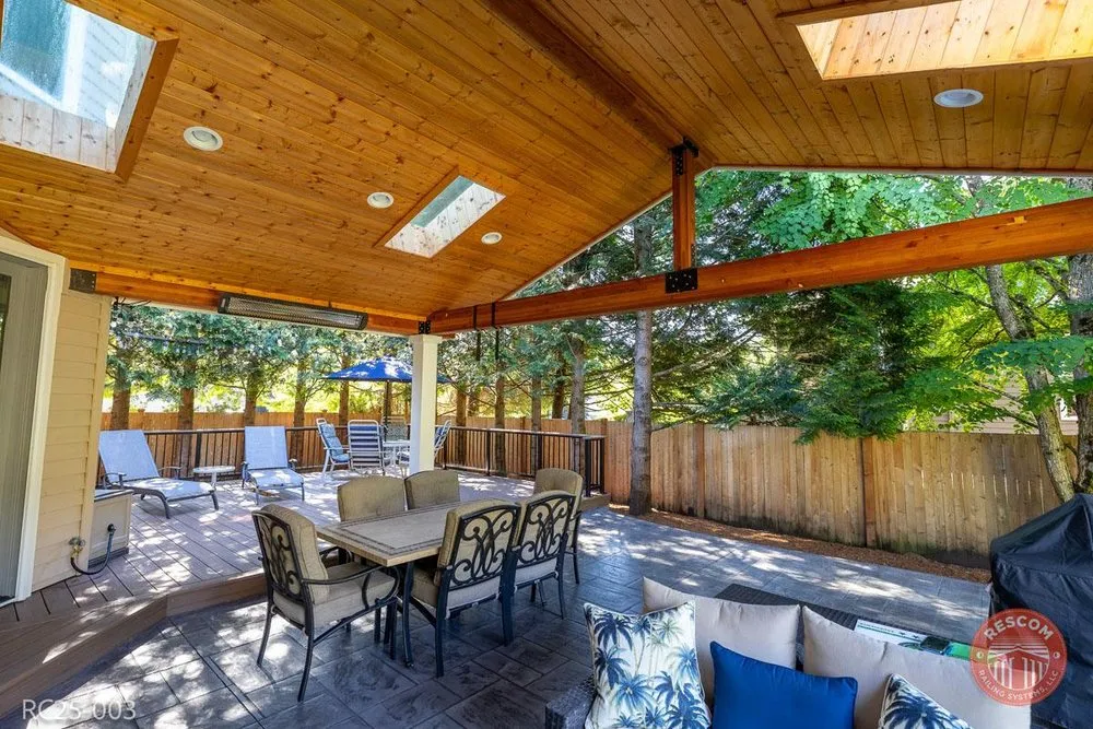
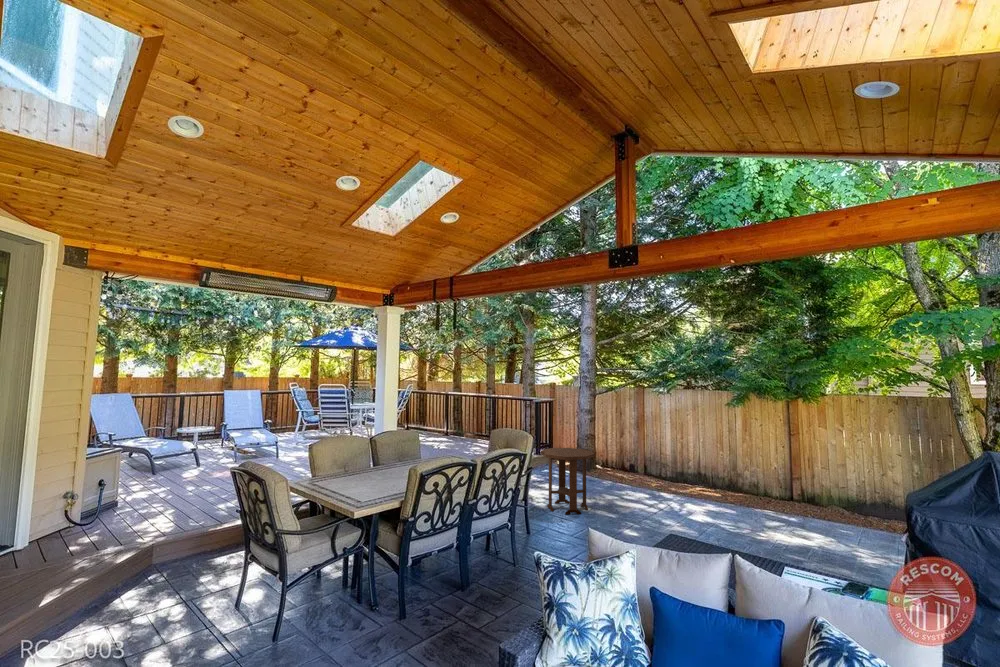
+ side table [540,447,596,515]
